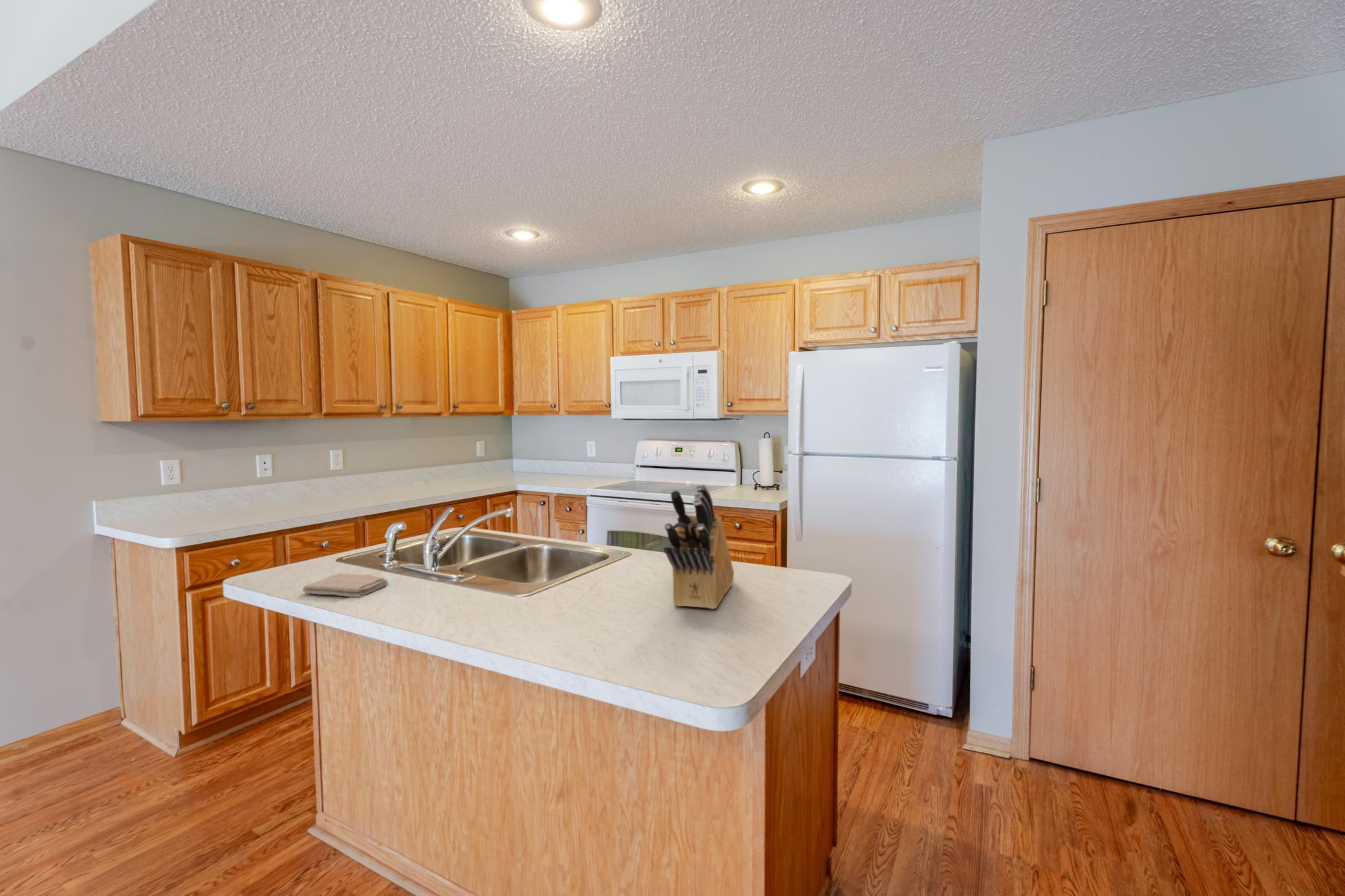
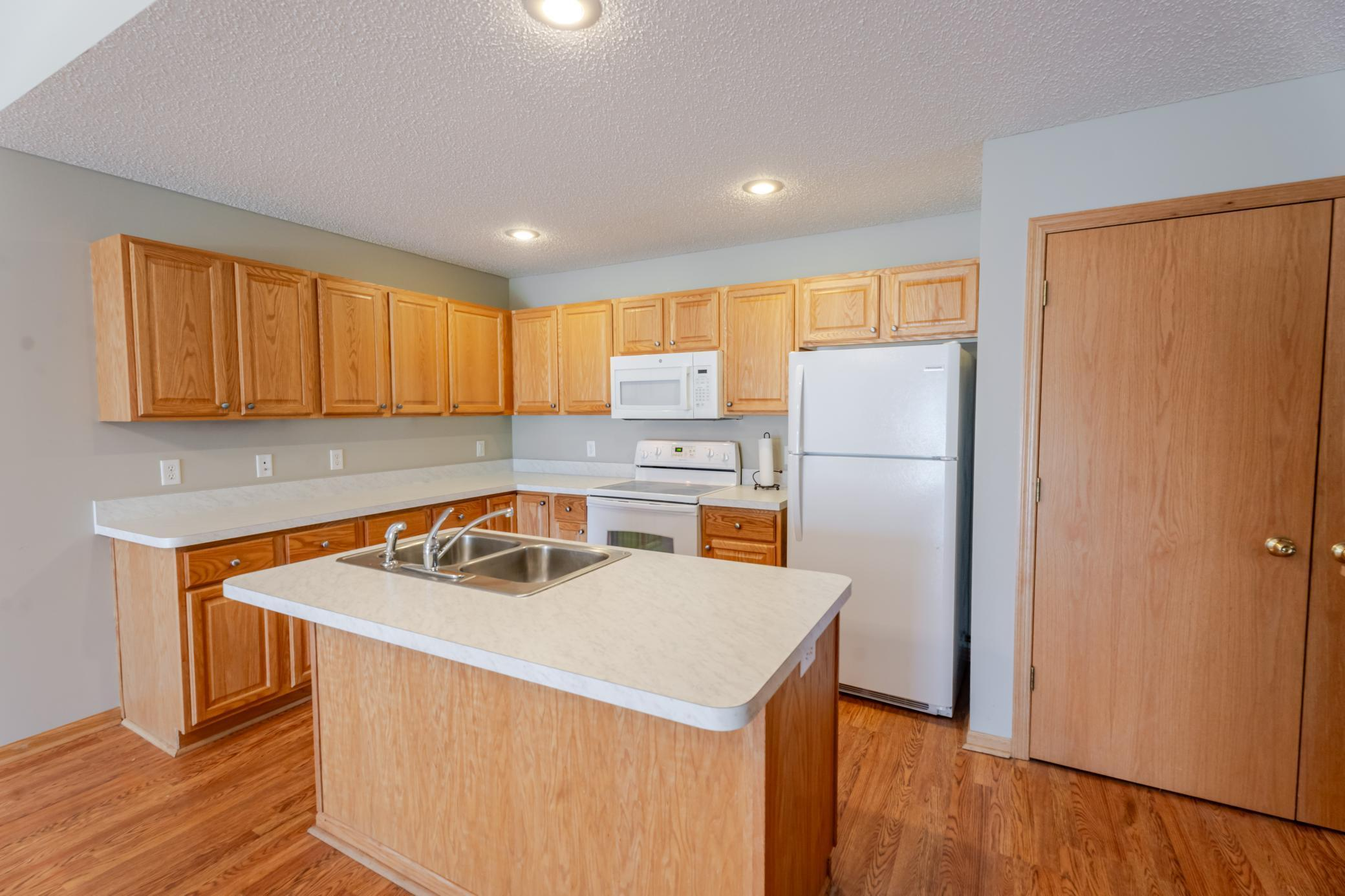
- washcloth [302,573,389,598]
- knife block [663,484,735,610]
